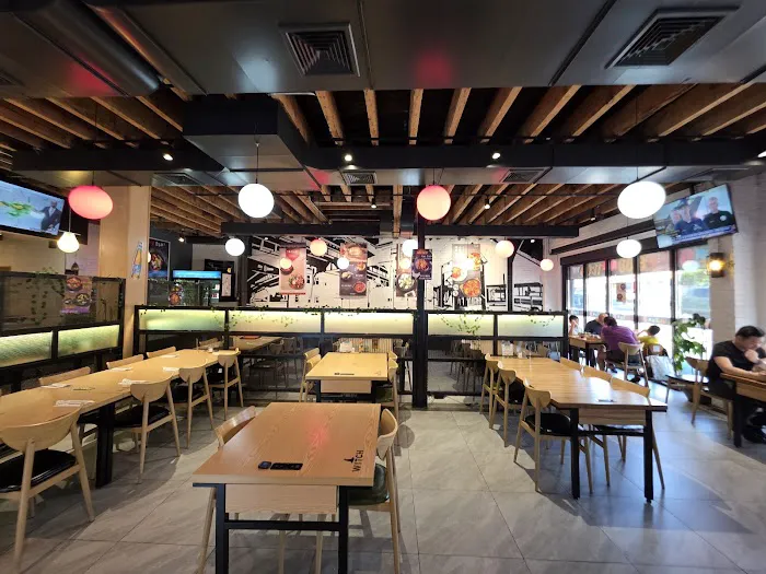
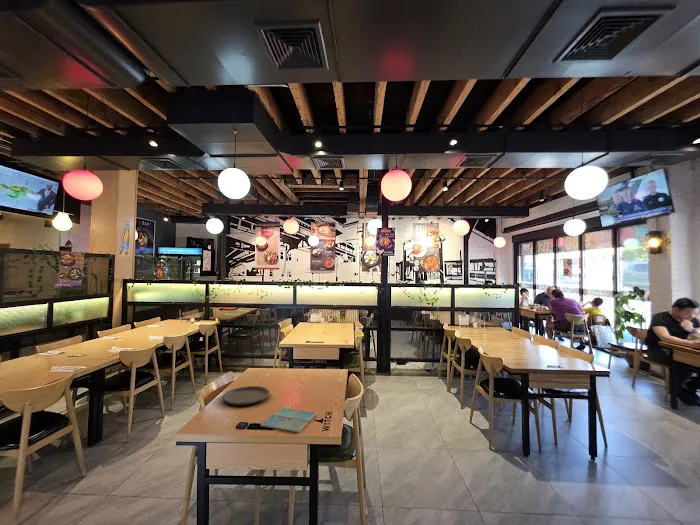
+ drink coaster [259,407,317,434]
+ plate [221,385,271,406]
